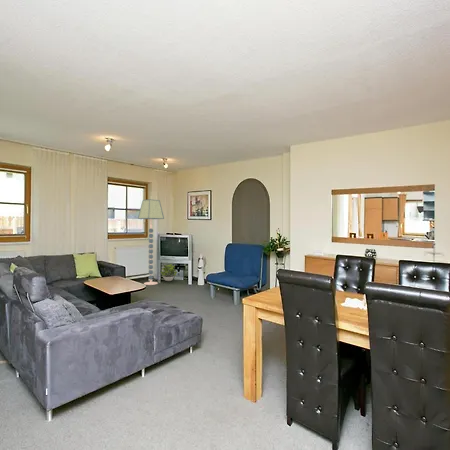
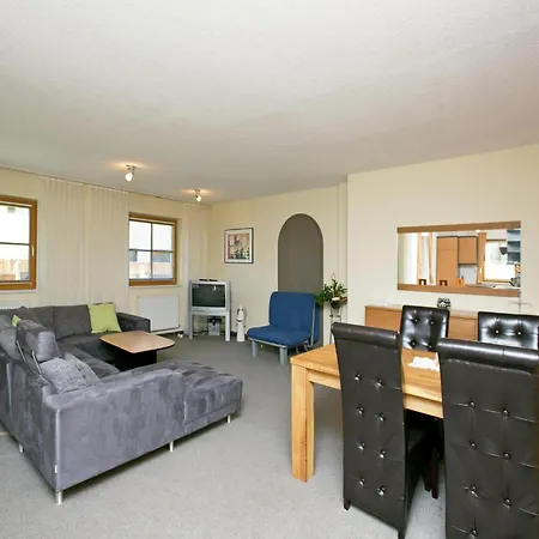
- floor lamp [137,198,165,286]
- potted plant [160,263,178,282]
